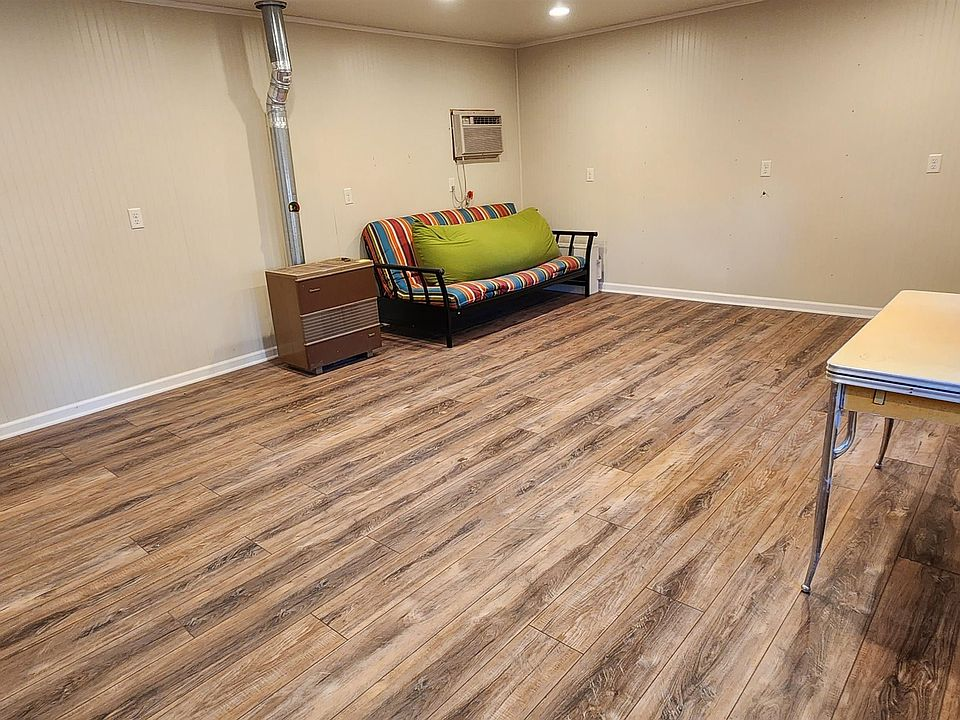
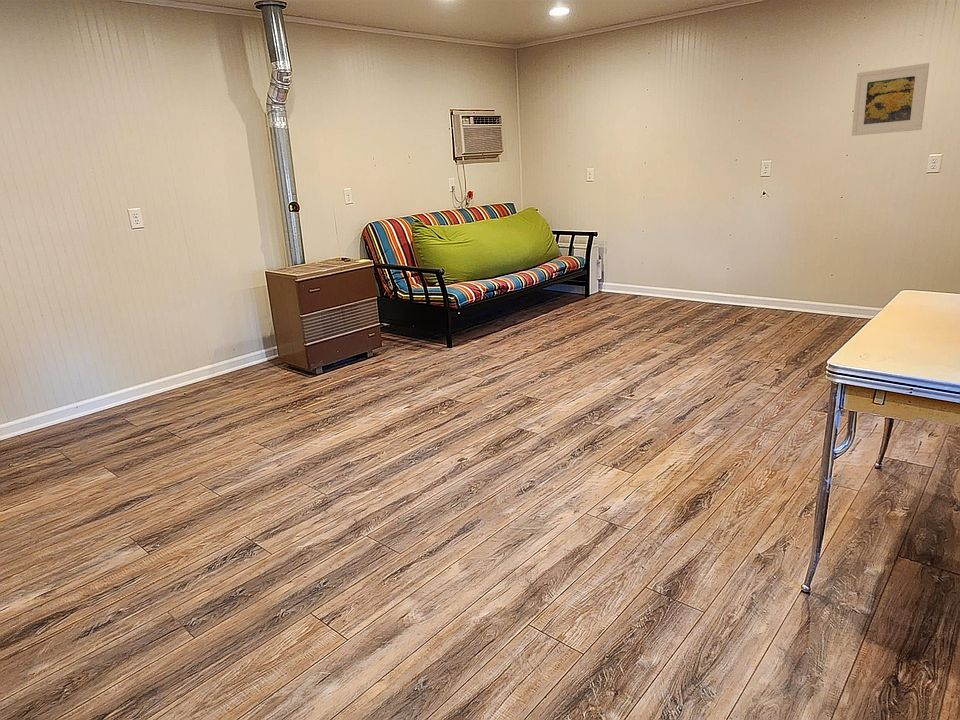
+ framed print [851,62,930,137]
